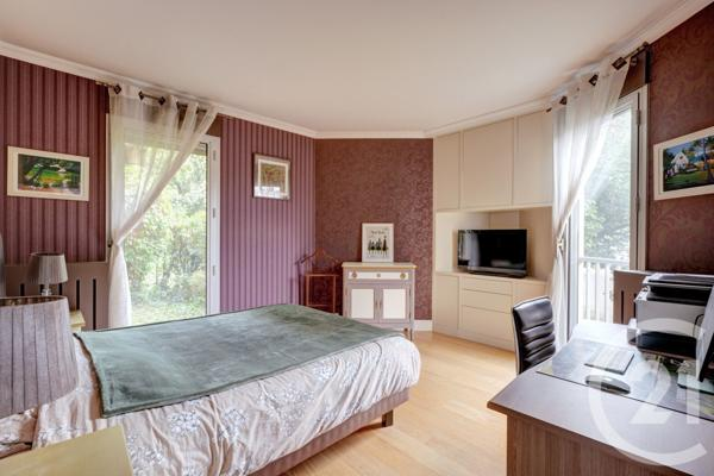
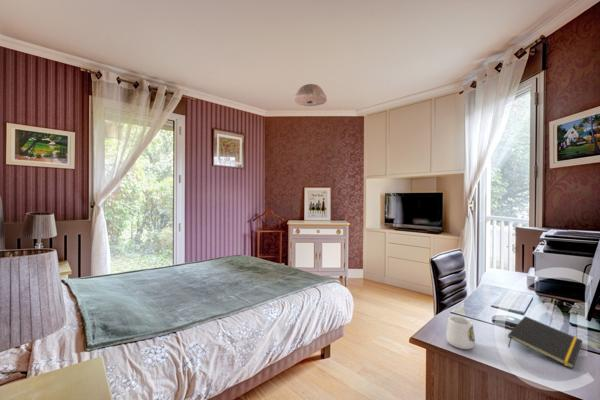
+ ceiling light [293,83,328,107]
+ notepad [507,315,584,370]
+ mug [445,315,476,350]
